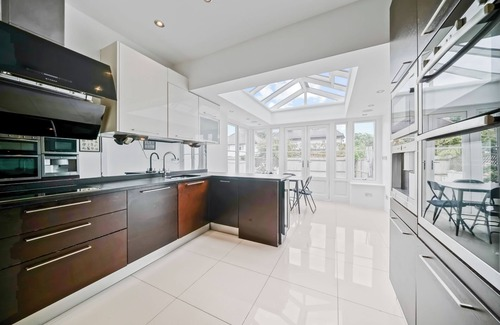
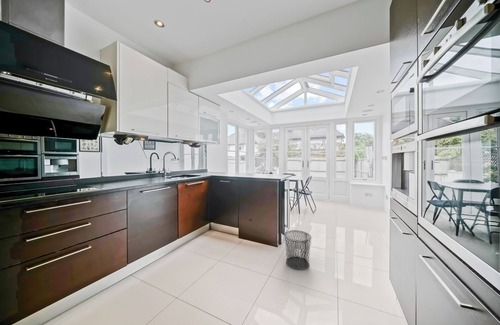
+ waste bin [283,229,312,271]
